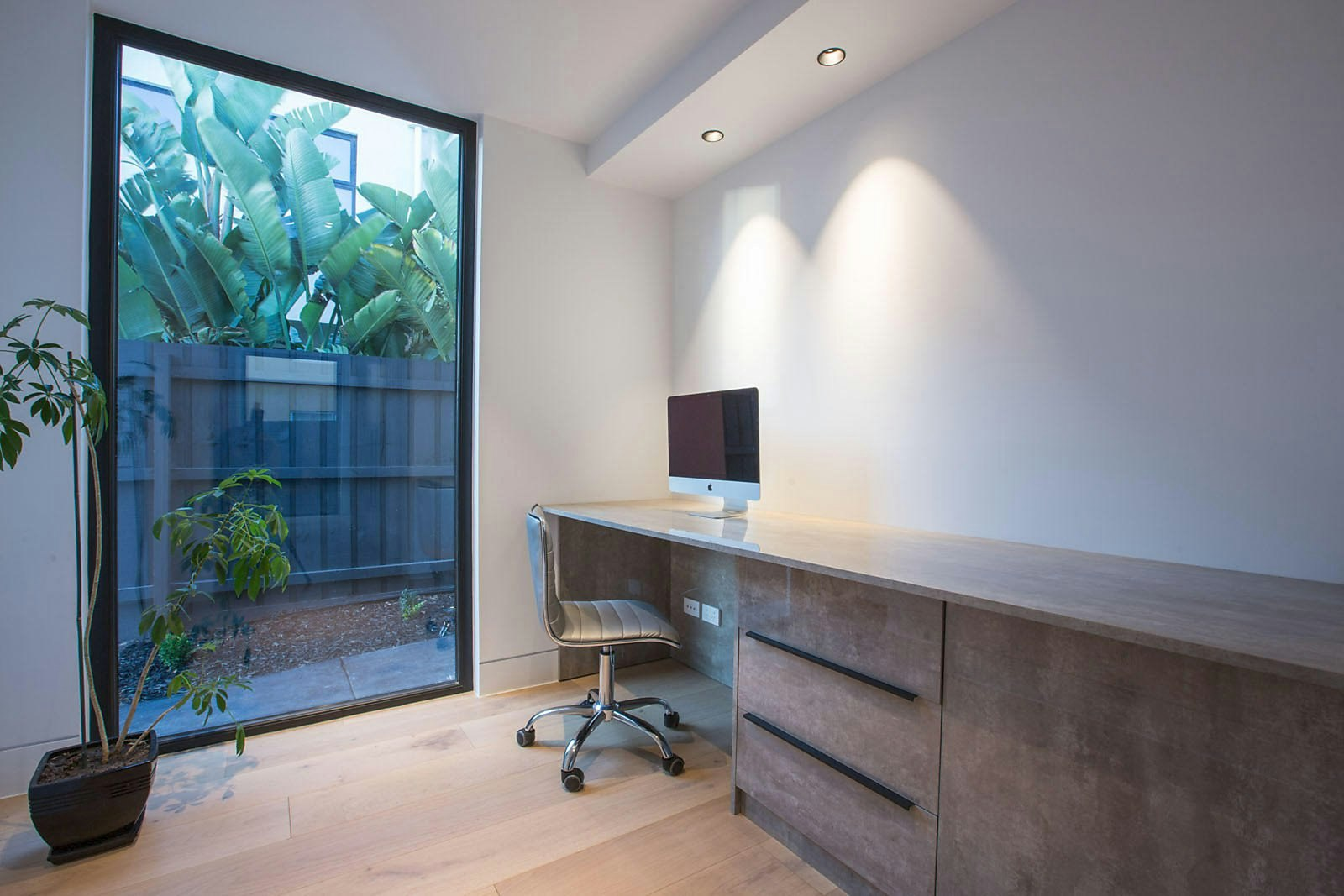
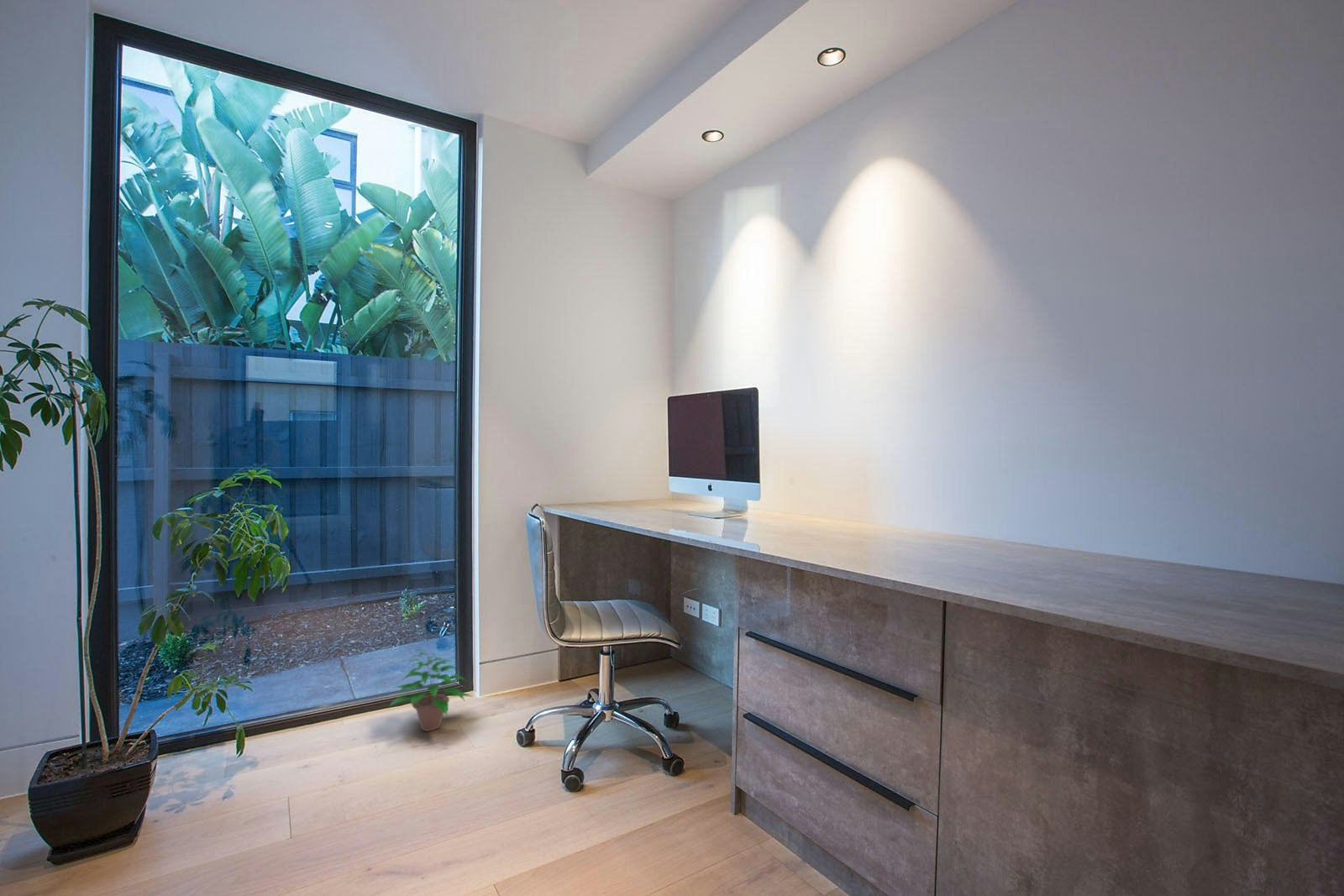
+ potted plant [387,648,474,732]
